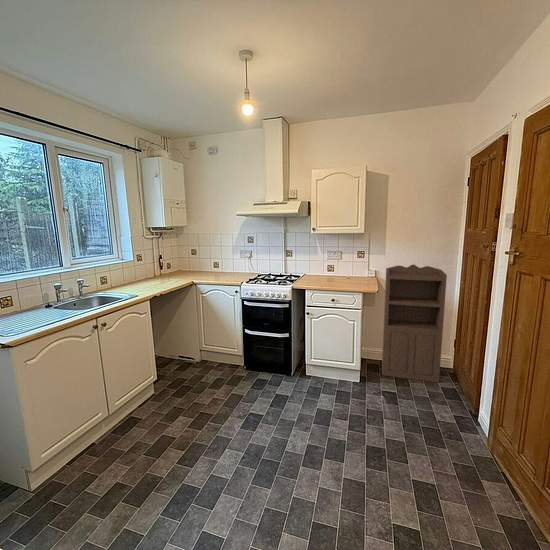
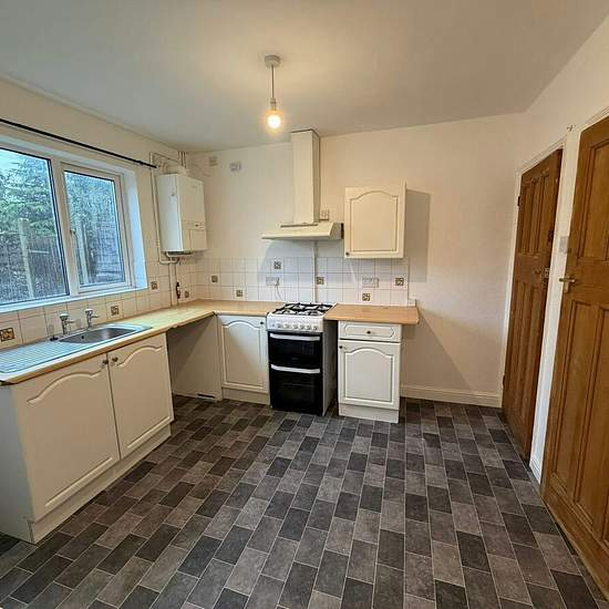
- storage cabinet [381,264,448,384]
